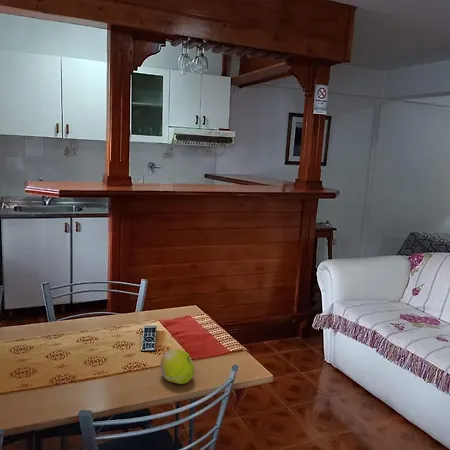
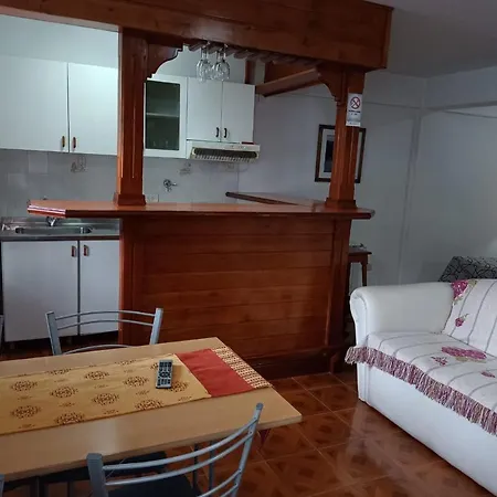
- fruit [159,348,195,385]
